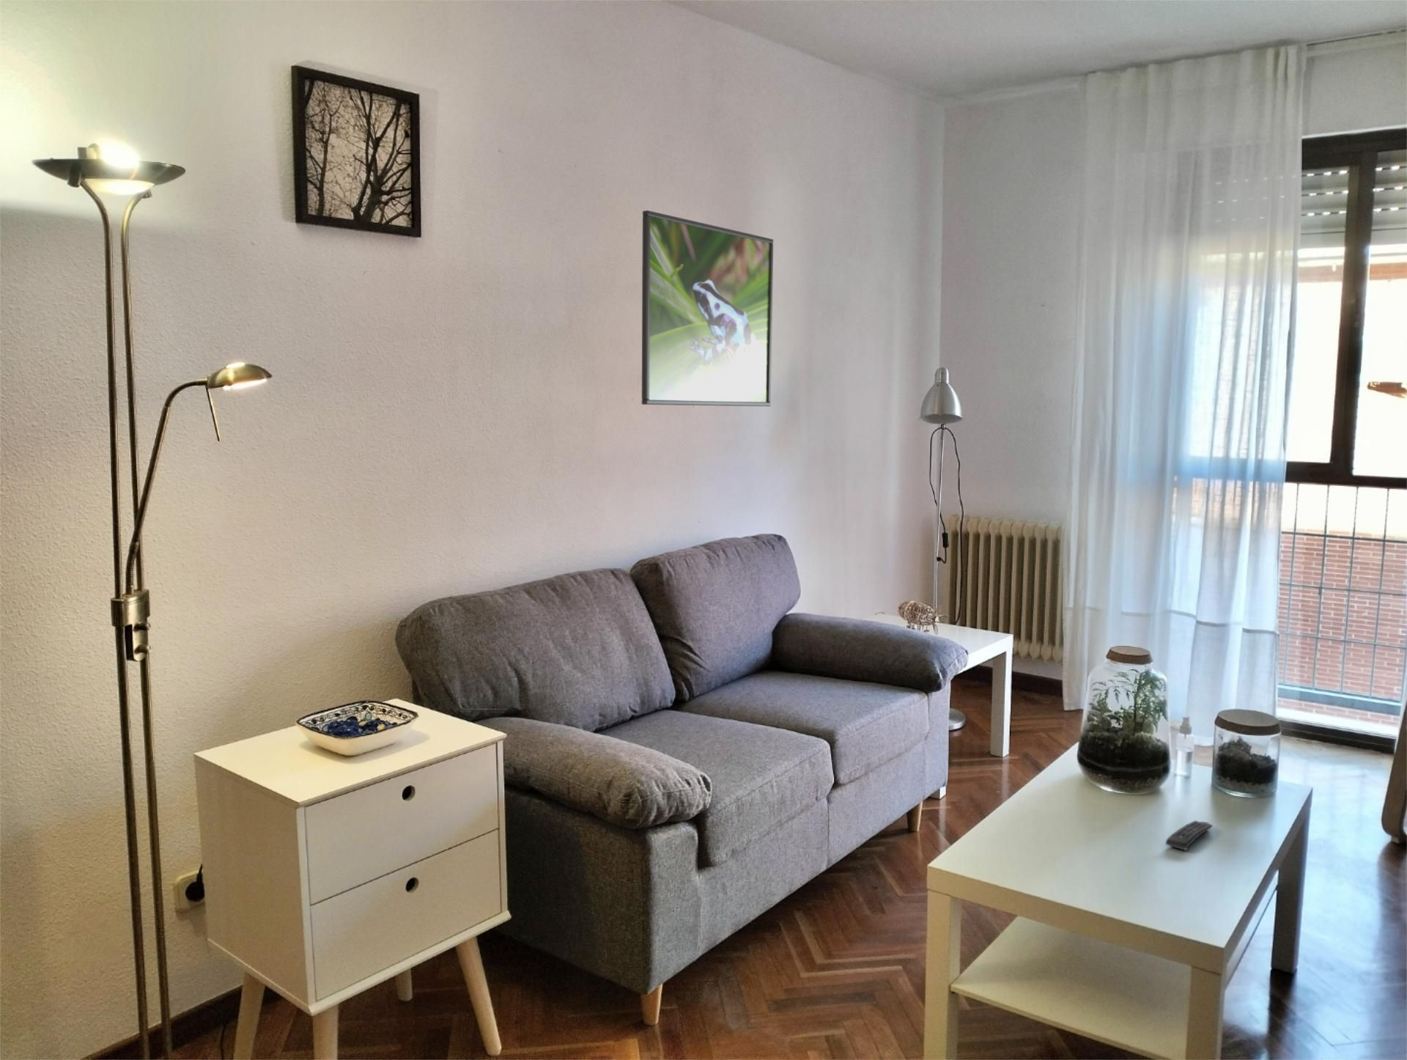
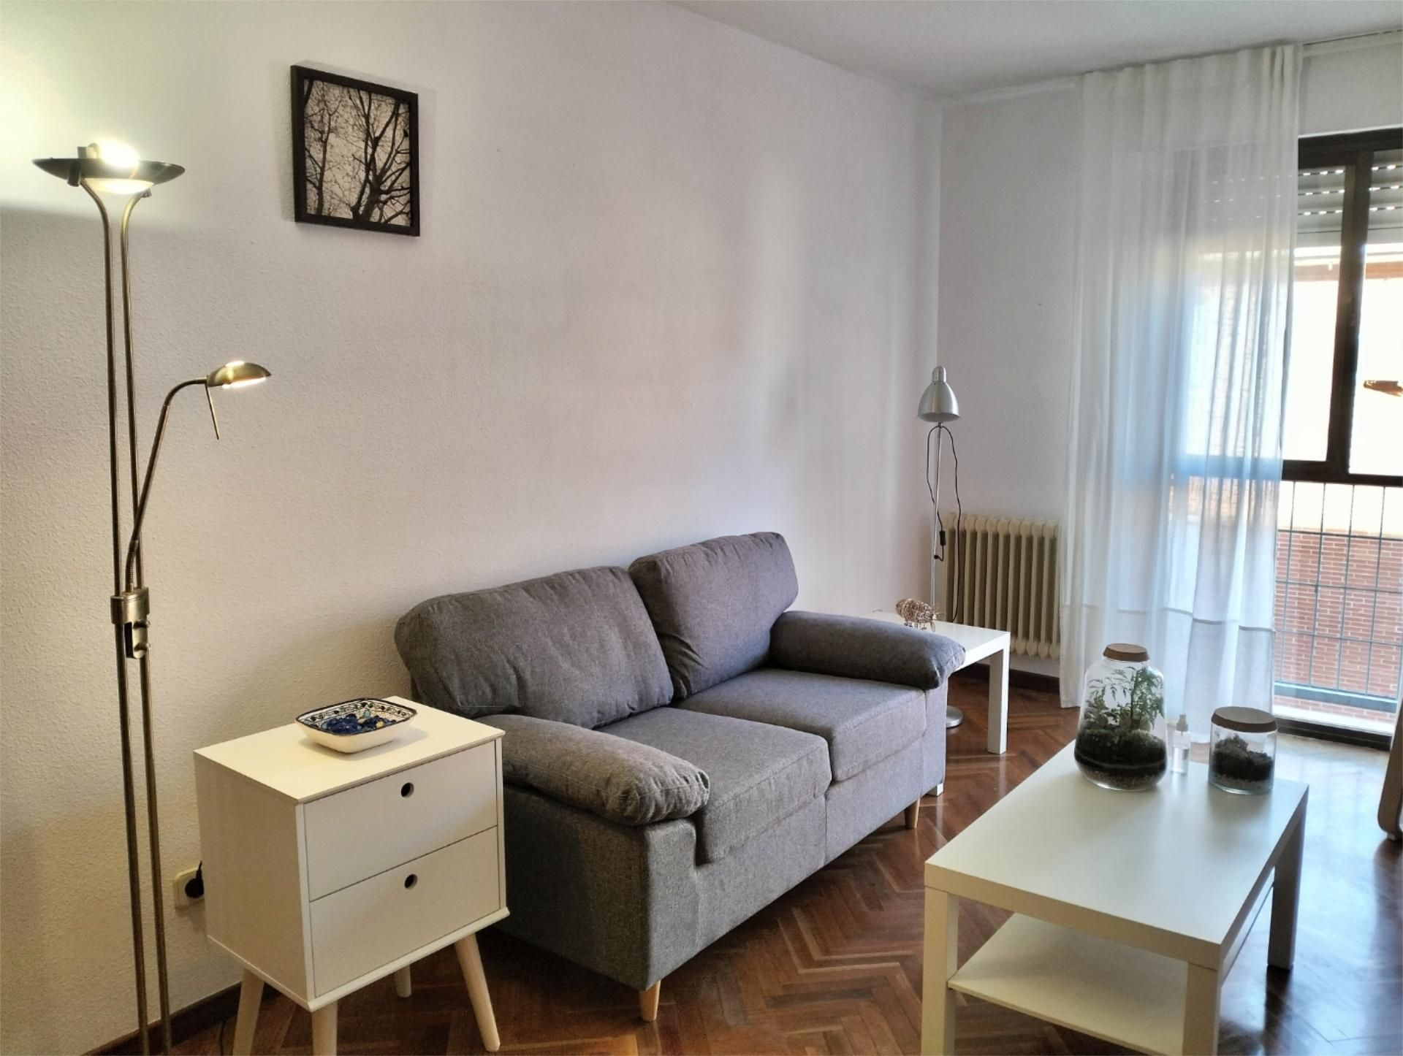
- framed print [641,209,774,406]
- remote control [1165,821,1213,851]
